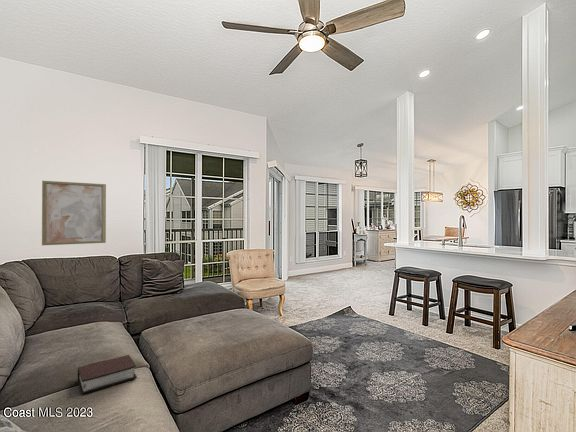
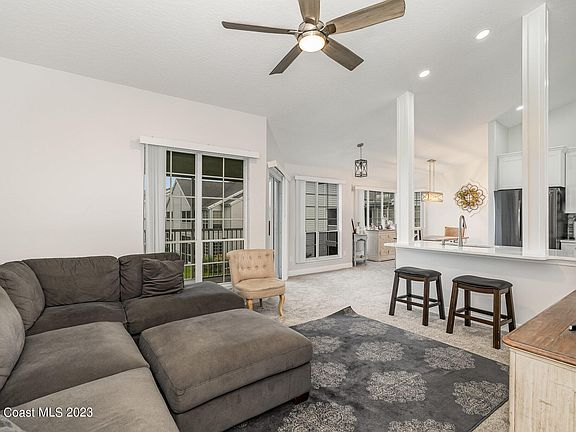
- bible [77,354,138,395]
- wall art [41,180,107,246]
